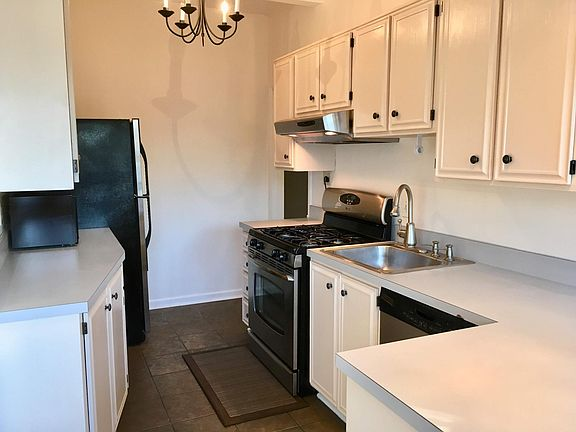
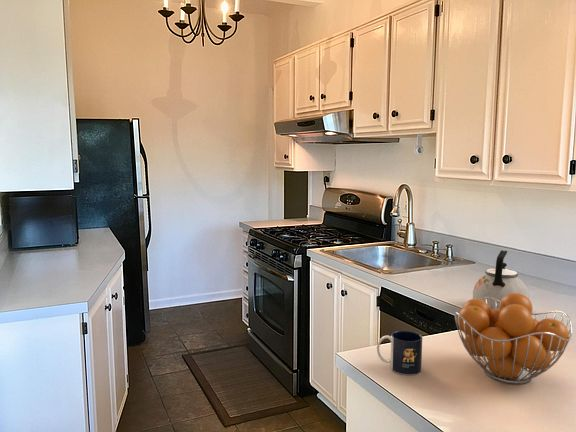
+ mug [376,330,423,376]
+ kettle [472,249,530,310]
+ fruit basket [453,293,573,385]
